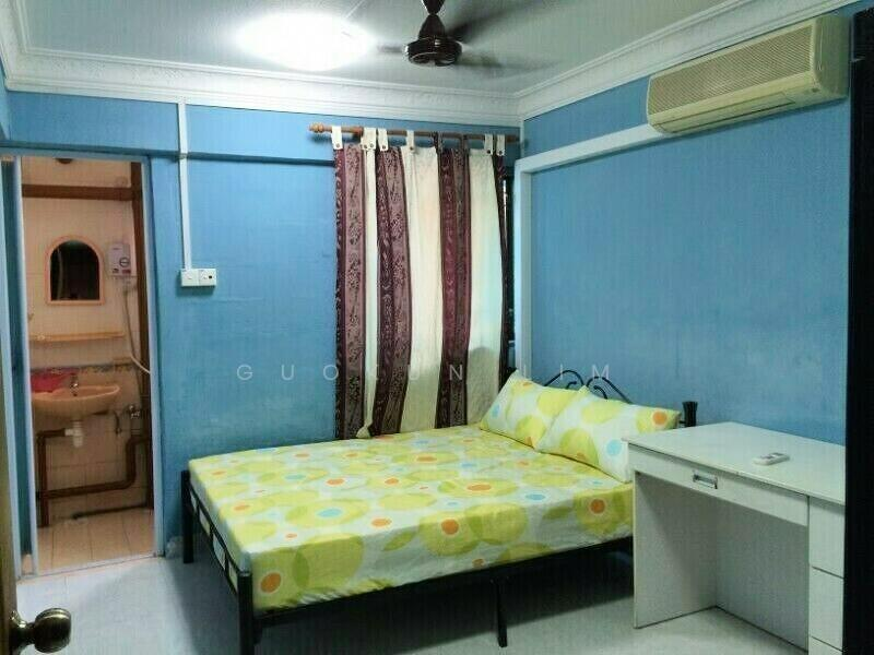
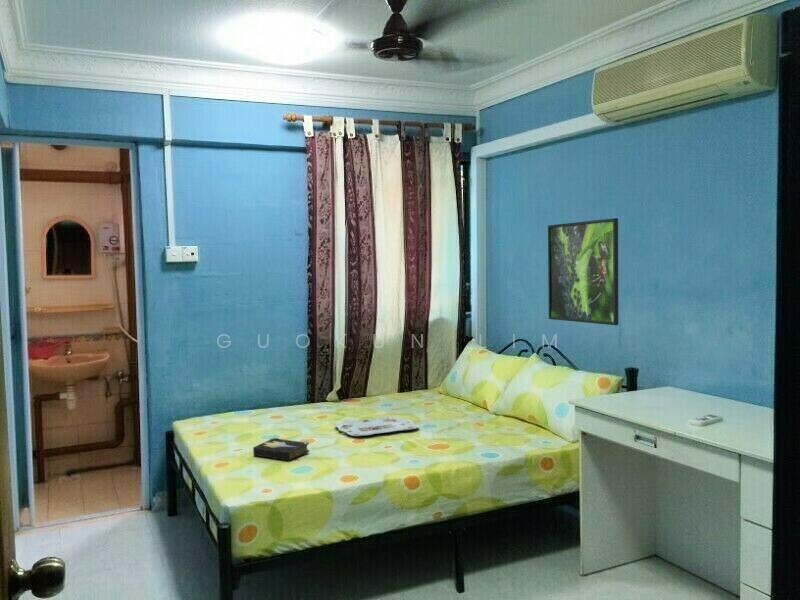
+ serving tray [334,416,420,437]
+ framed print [547,217,619,326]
+ hardback book [252,437,310,462]
